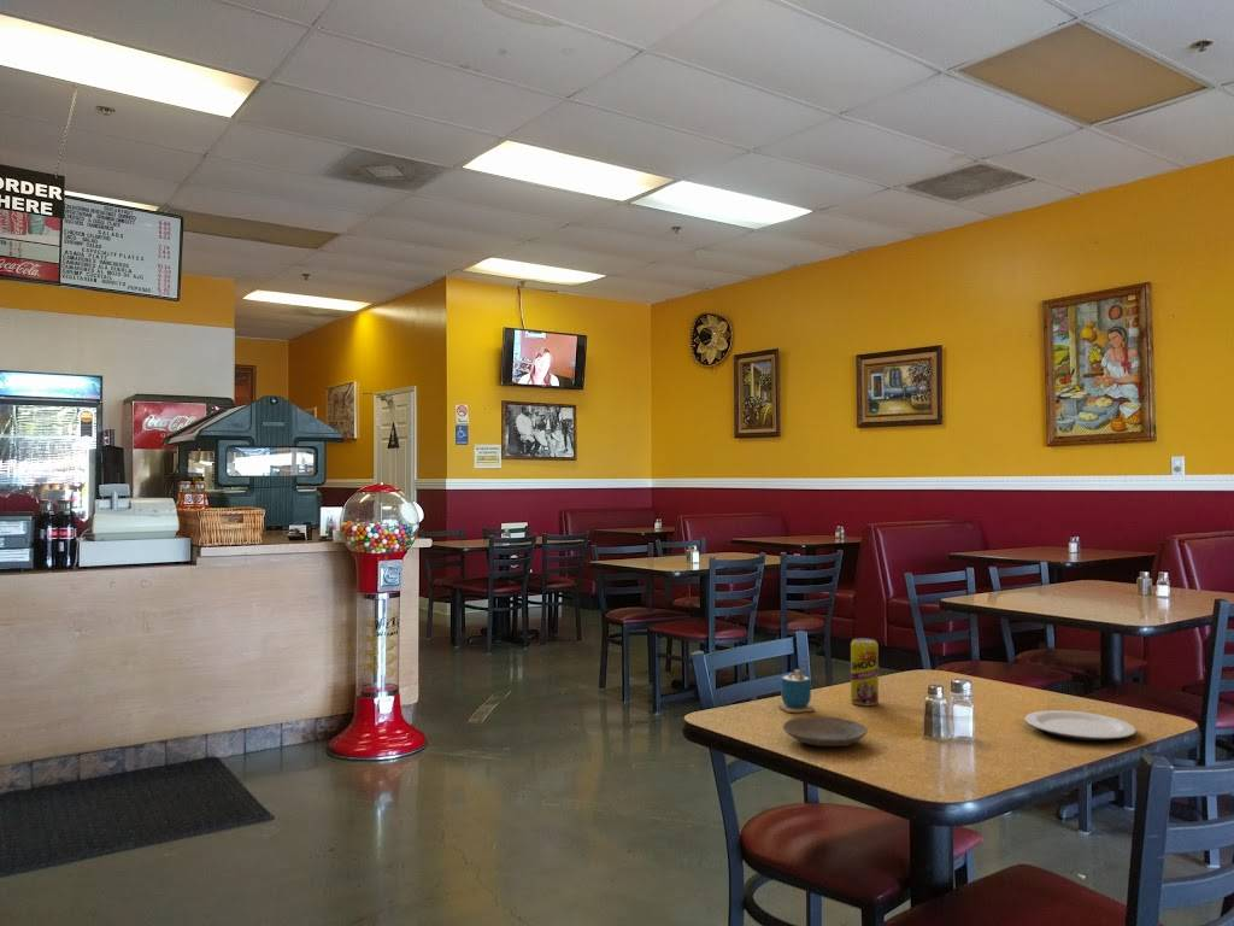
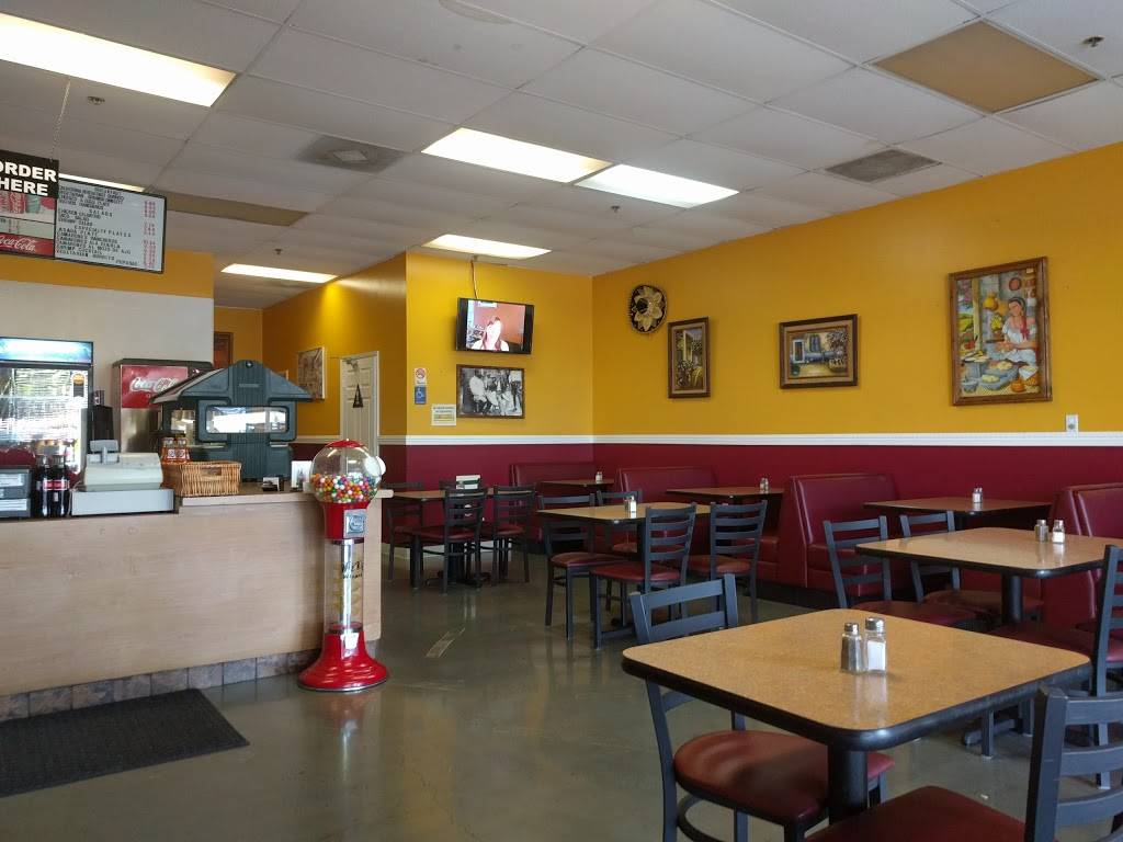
- plate [782,715,869,748]
- cup [776,657,816,714]
- plate [1023,709,1138,742]
- beverage can [850,637,880,707]
